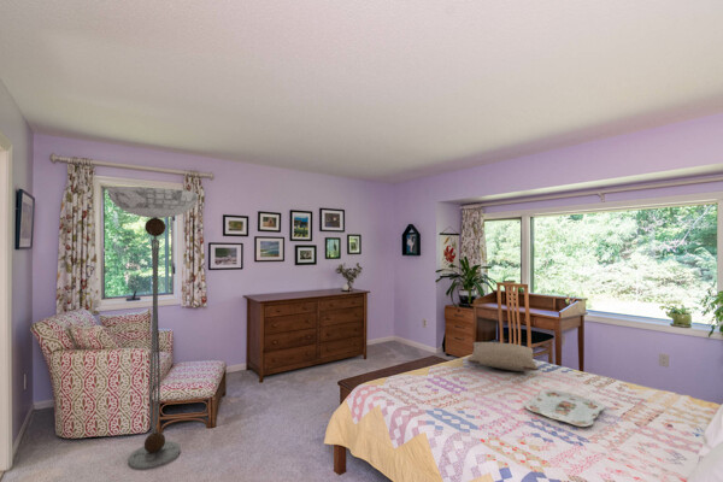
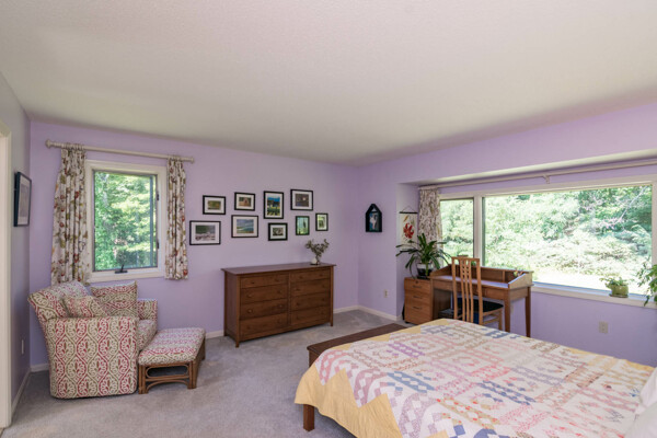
- floor lamp [106,186,200,471]
- serving tray [524,388,606,428]
- pillow [466,341,540,372]
